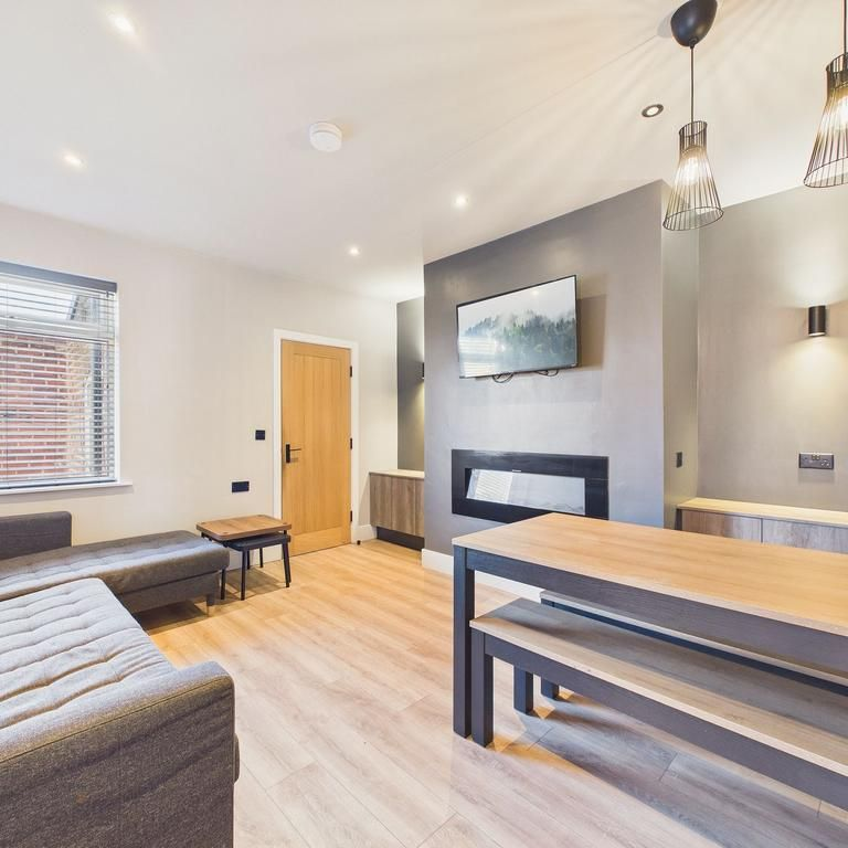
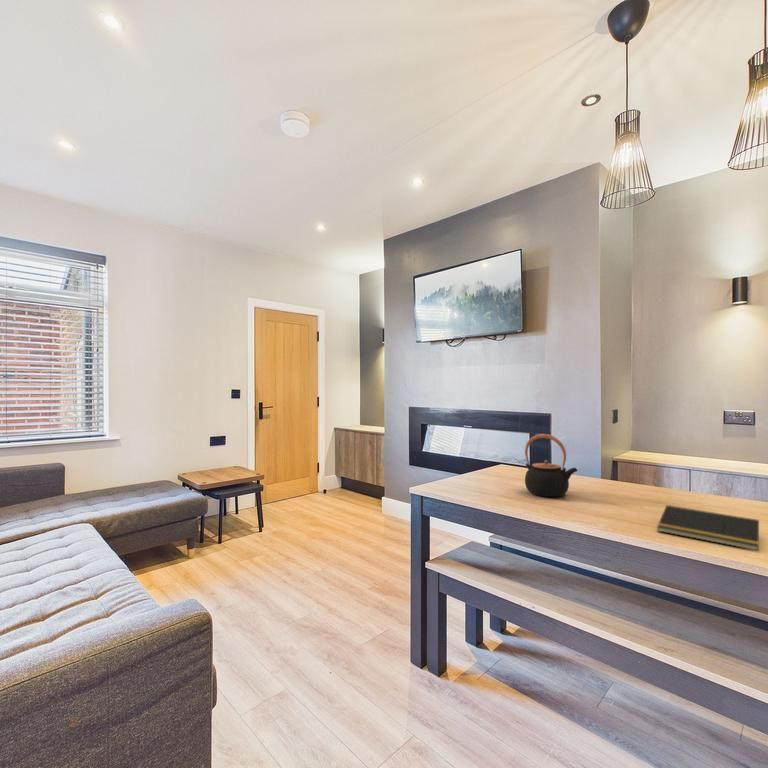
+ teapot [524,433,579,498]
+ notepad [656,504,760,552]
